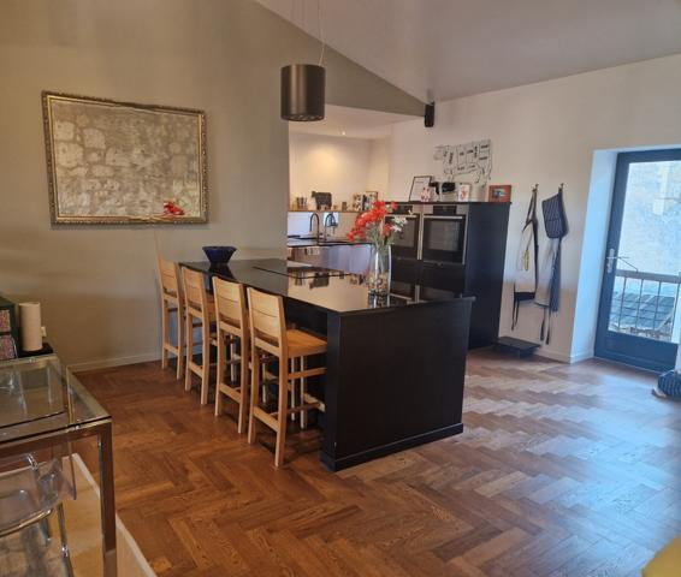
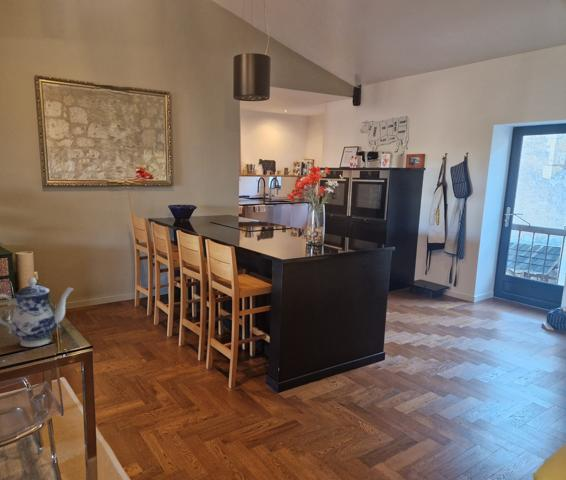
+ teapot [0,277,75,348]
